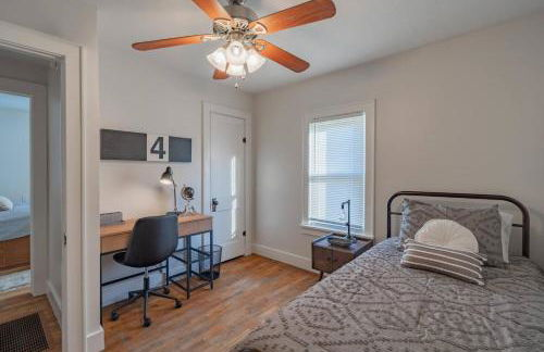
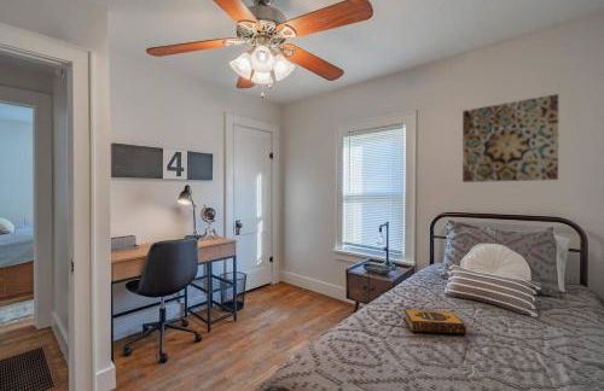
+ hardback book [402,308,467,335]
+ wall art [461,93,559,183]
